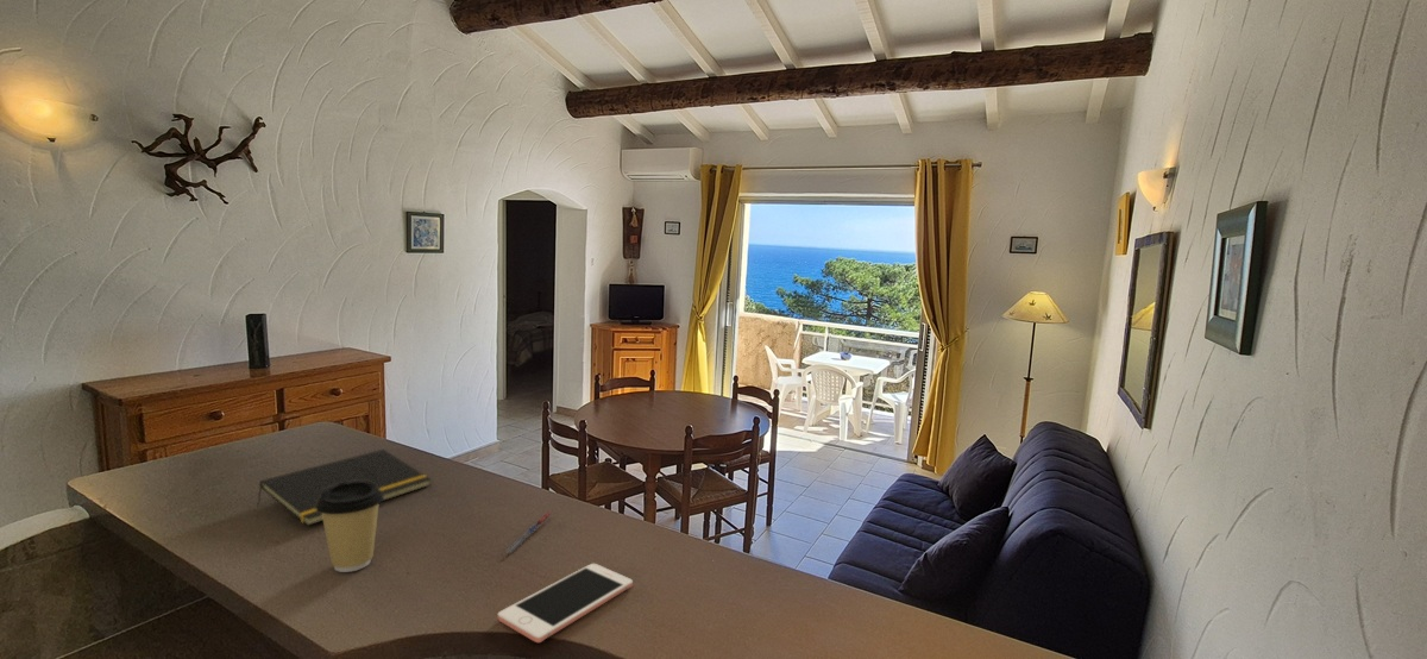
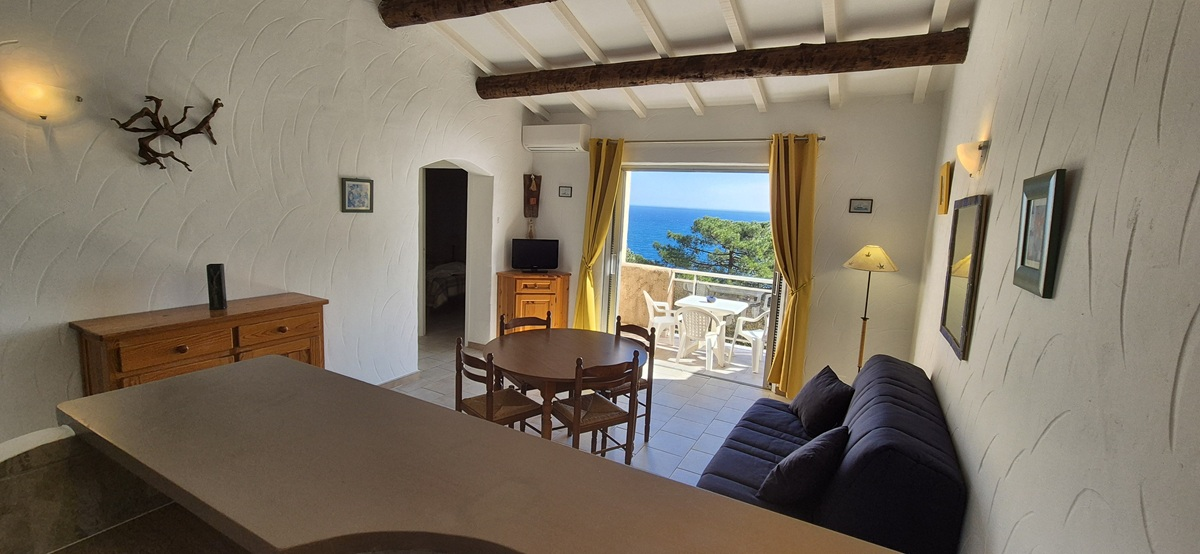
- notepad [256,448,432,527]
- coffee cup [315,481,384,573]
- pen [504,510,552,556]
- cell phone [497,563,634,644]
